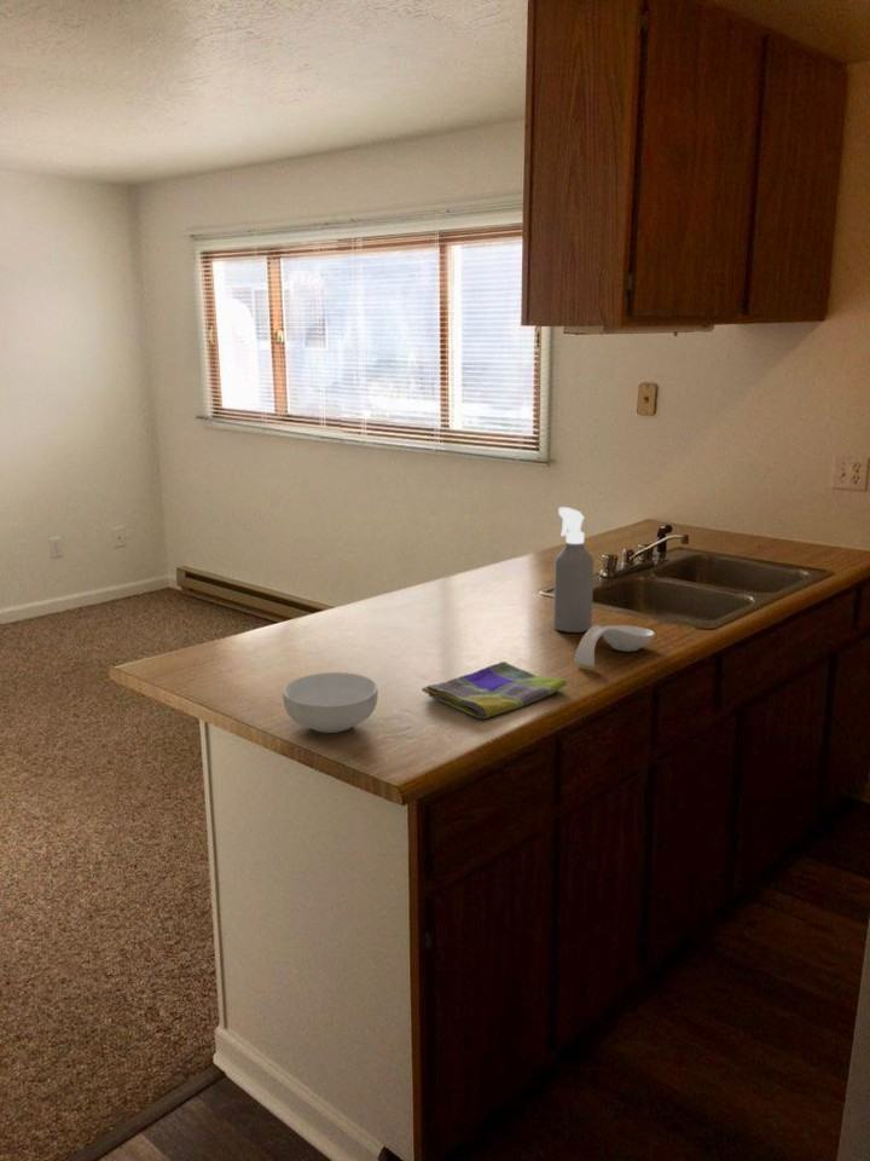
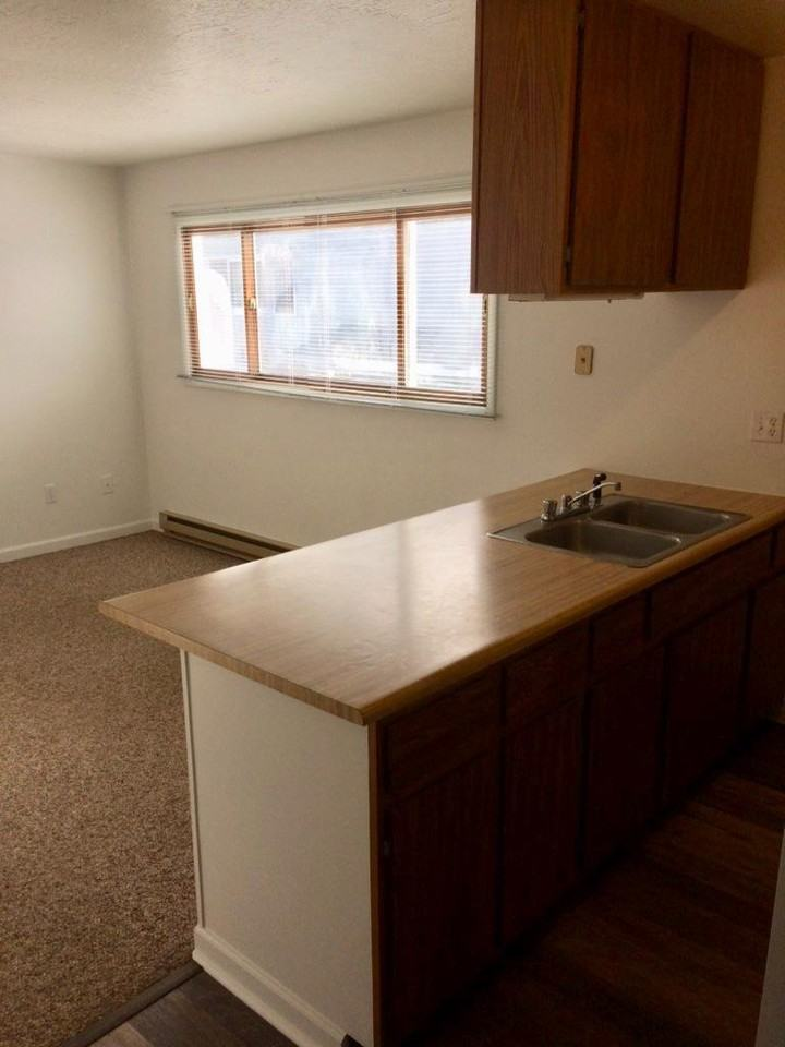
- spray bottle [552,506,594,634]
- cereal bowl [282,671,379,734]
- spoon rest [573,624,656,668]
- dish towel [420,660,568,720]
